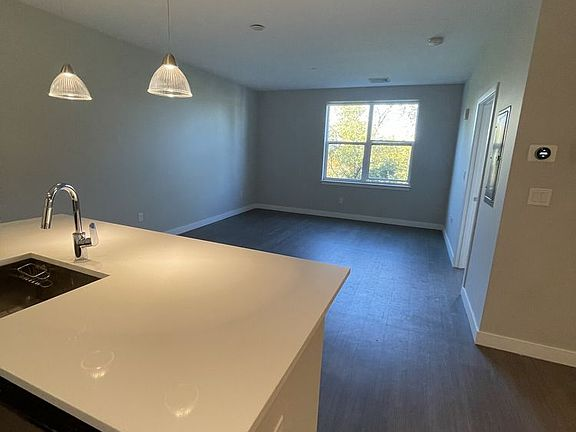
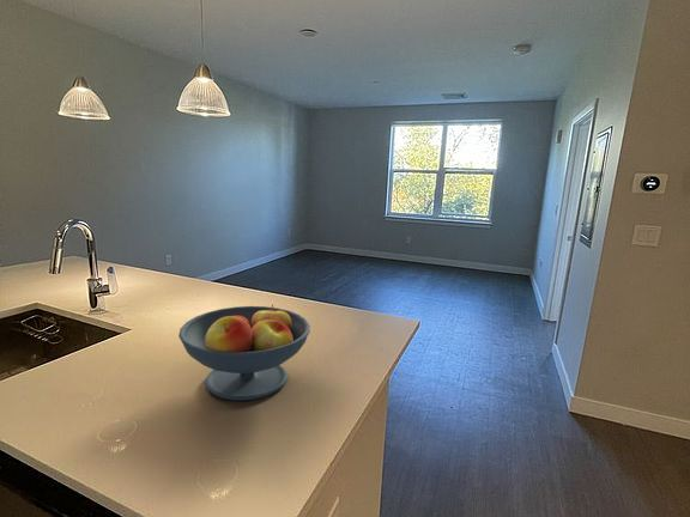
+ fruit bowl [177,304,311,402]
